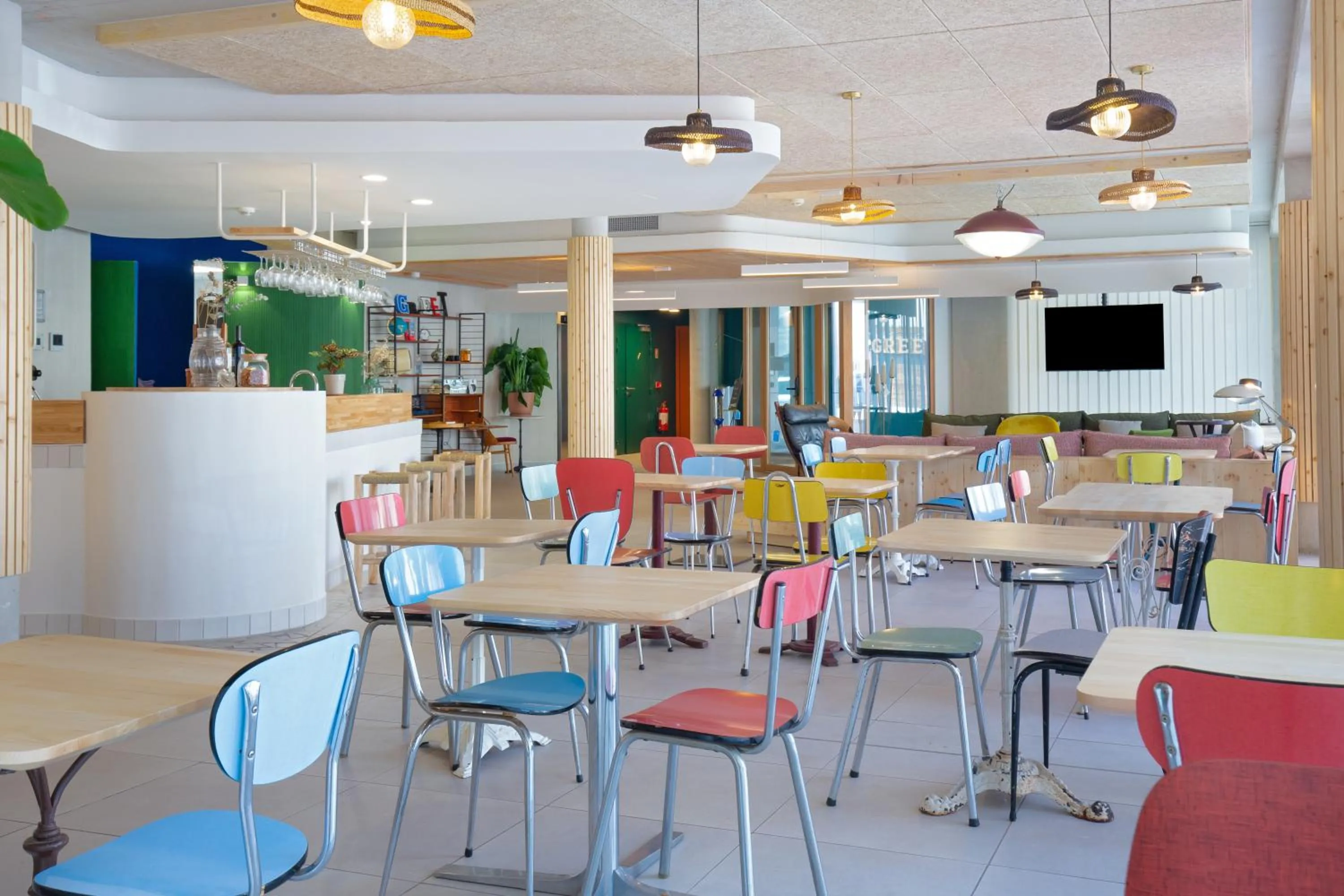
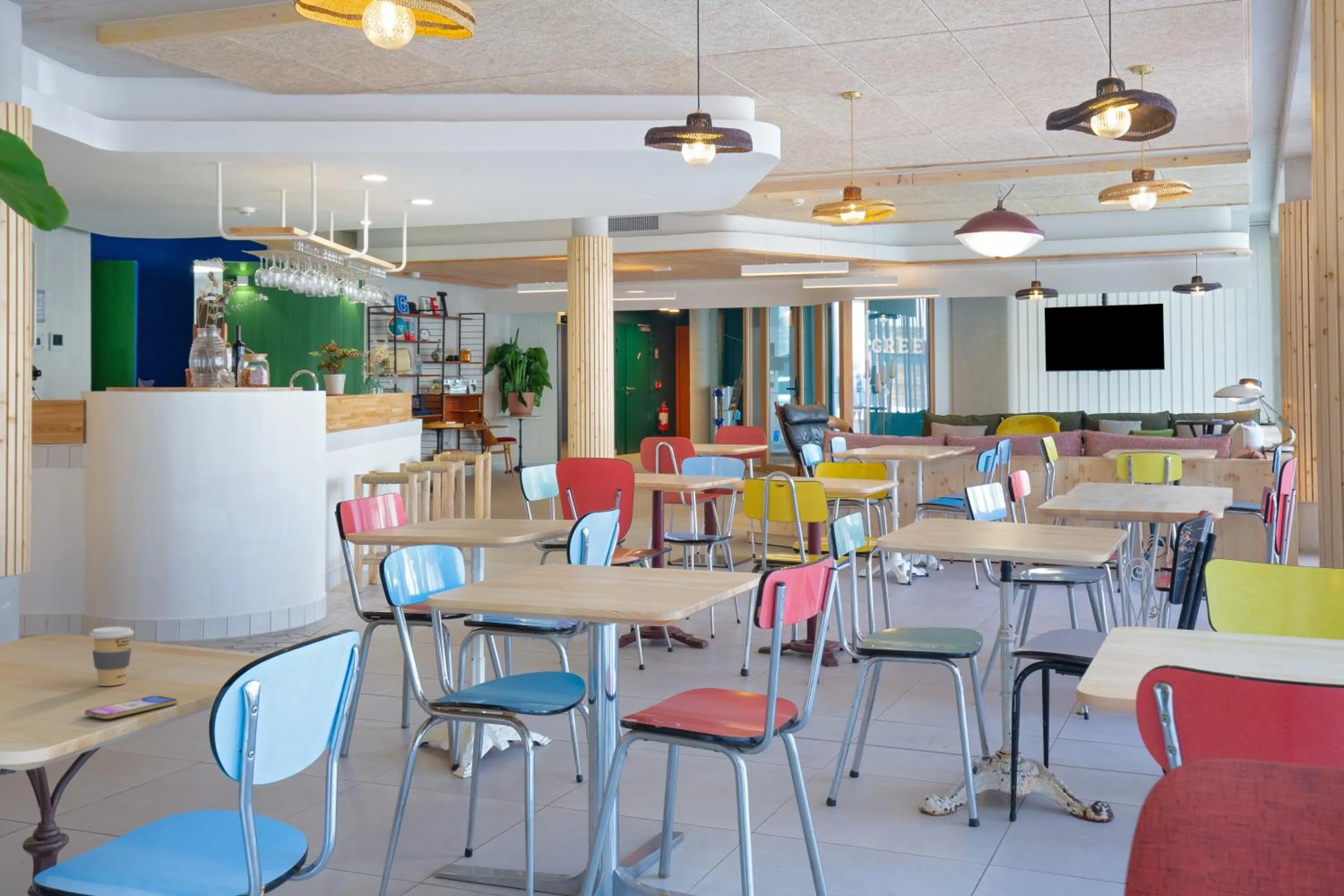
+ coffee cup [89,626,134,686]
+ smartphone [84,695,178,719]
